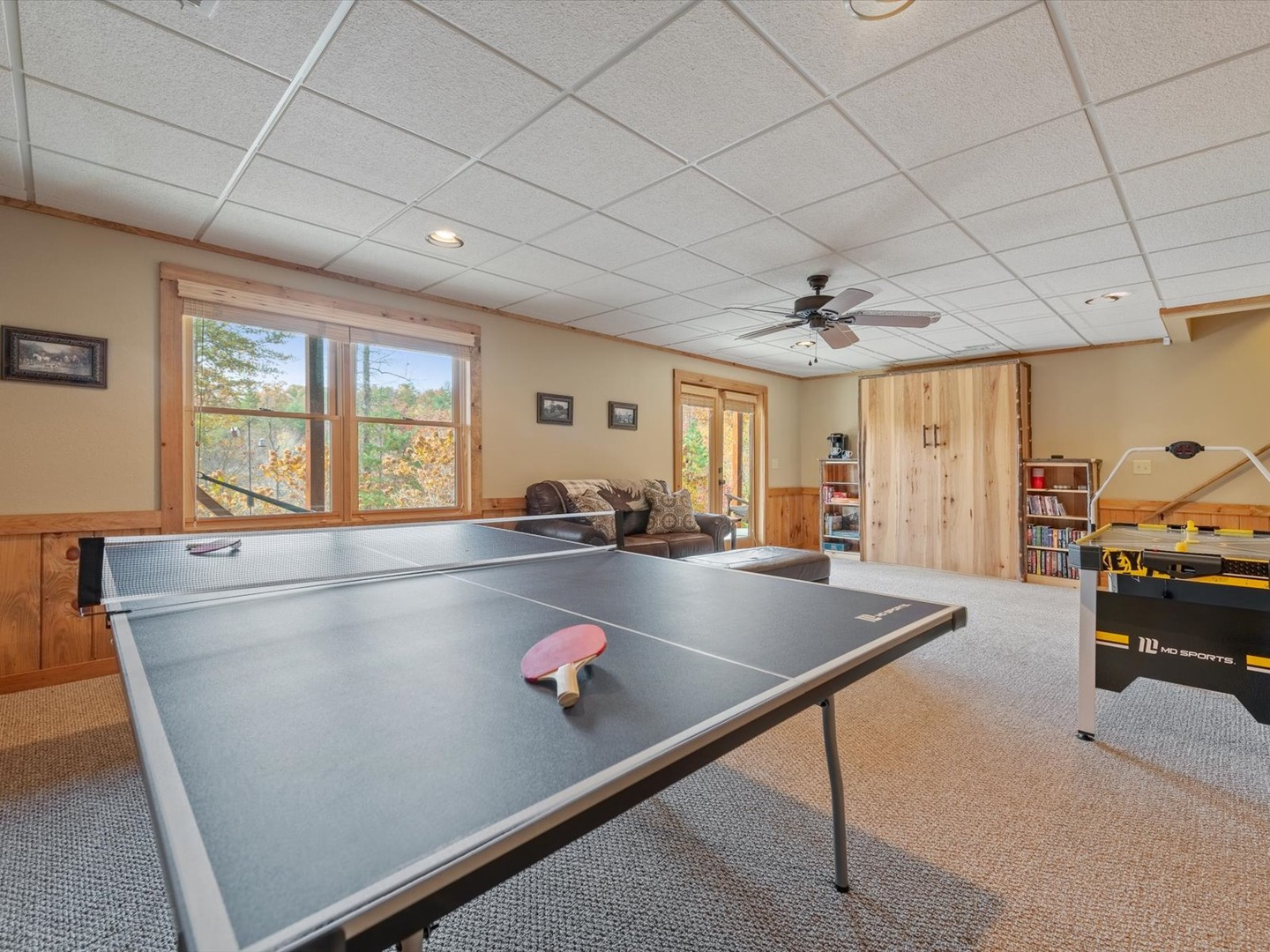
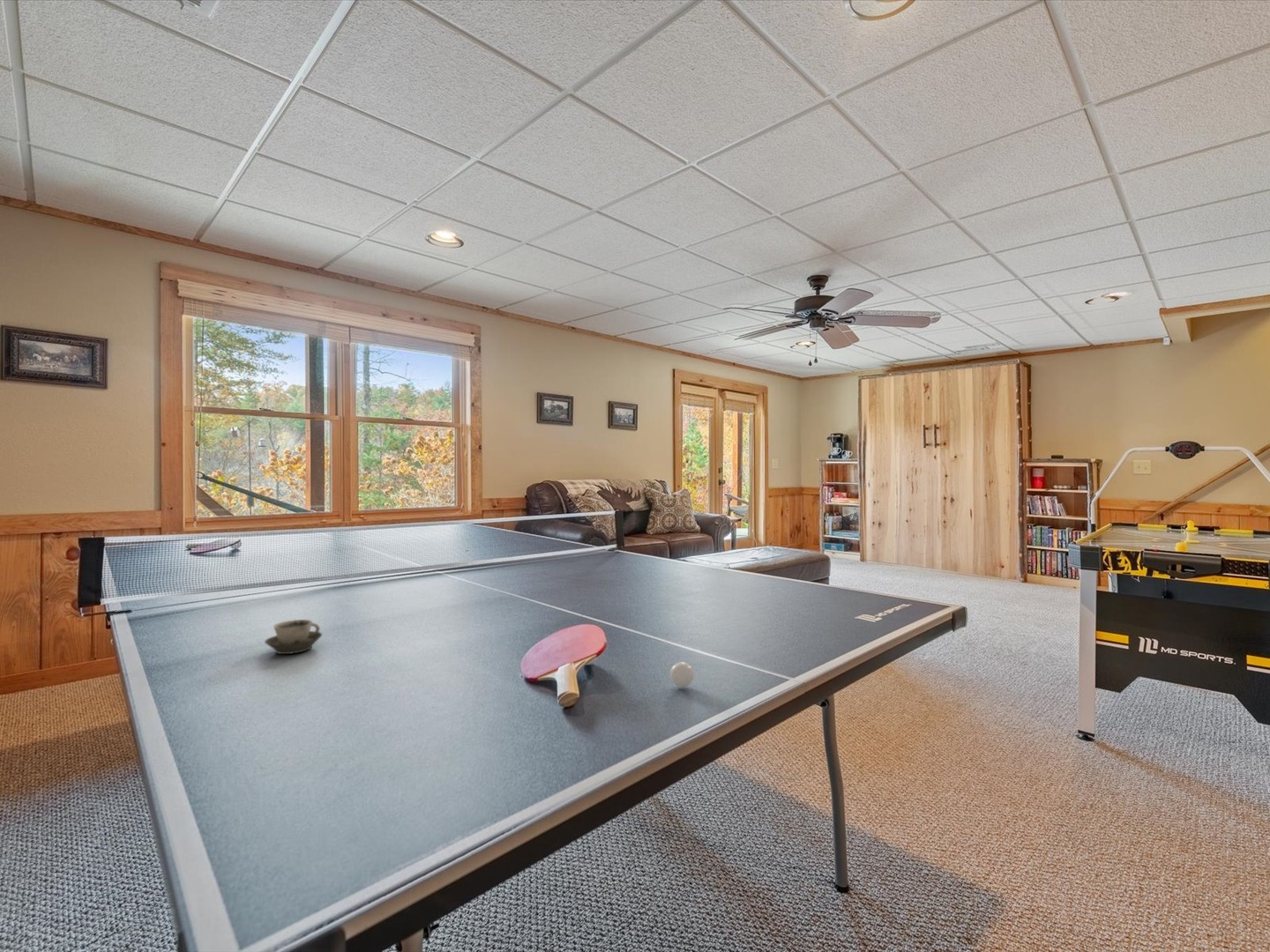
+ cup [264,619,323,655]
+ ping-pong ball [669,661,695,688]
